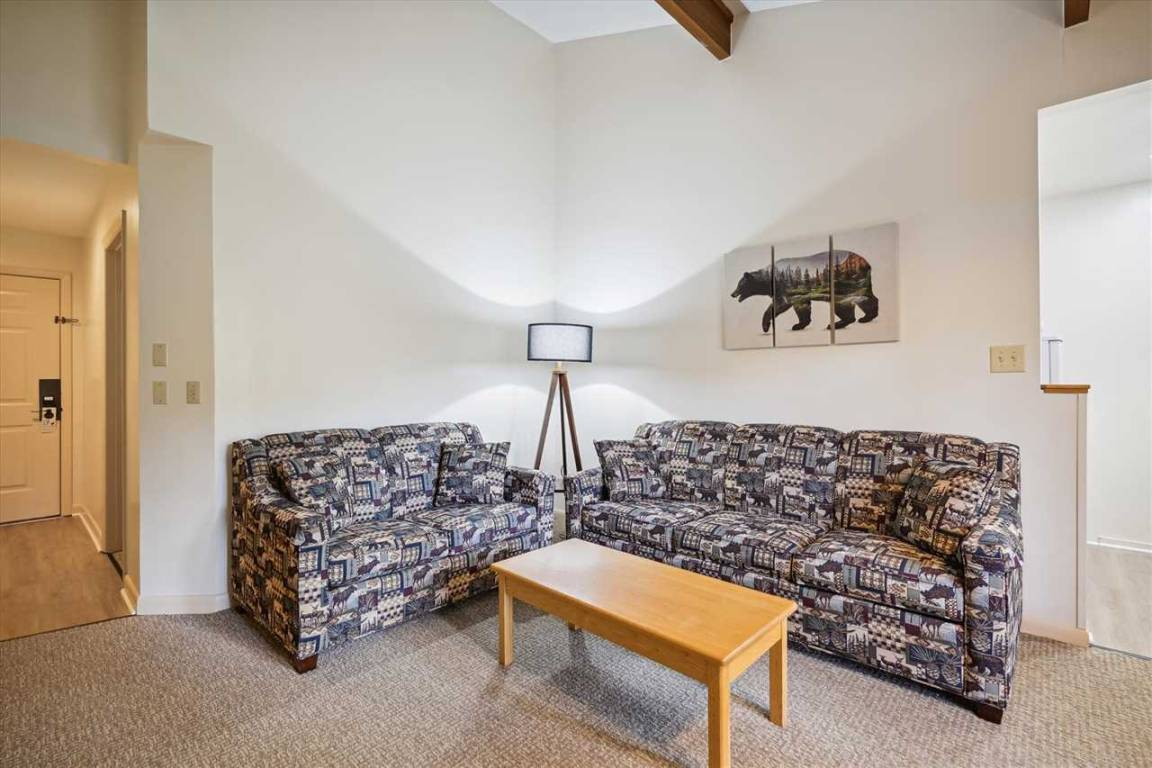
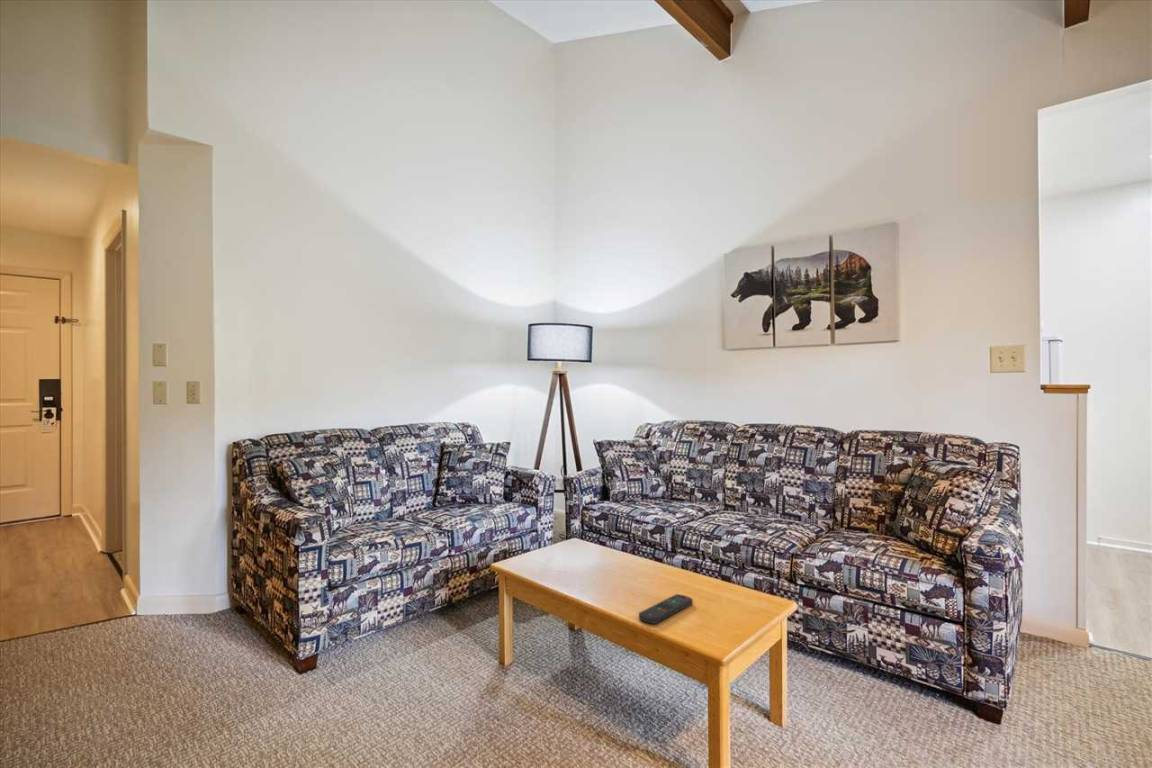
+ remote control [638,593,694,625]
